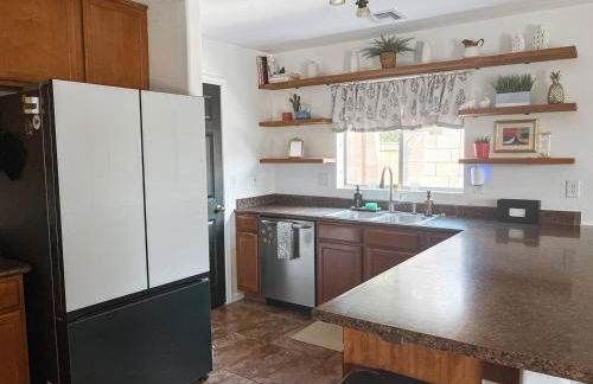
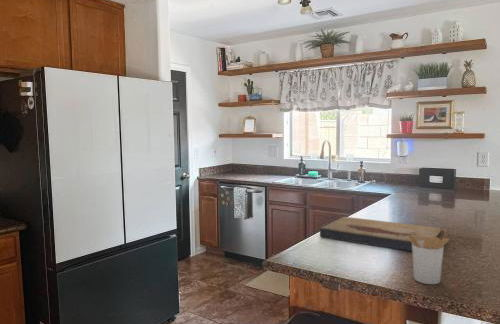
+ utensil holder [408,227,450,285]
+ fish fossil [319,216,443,252]
